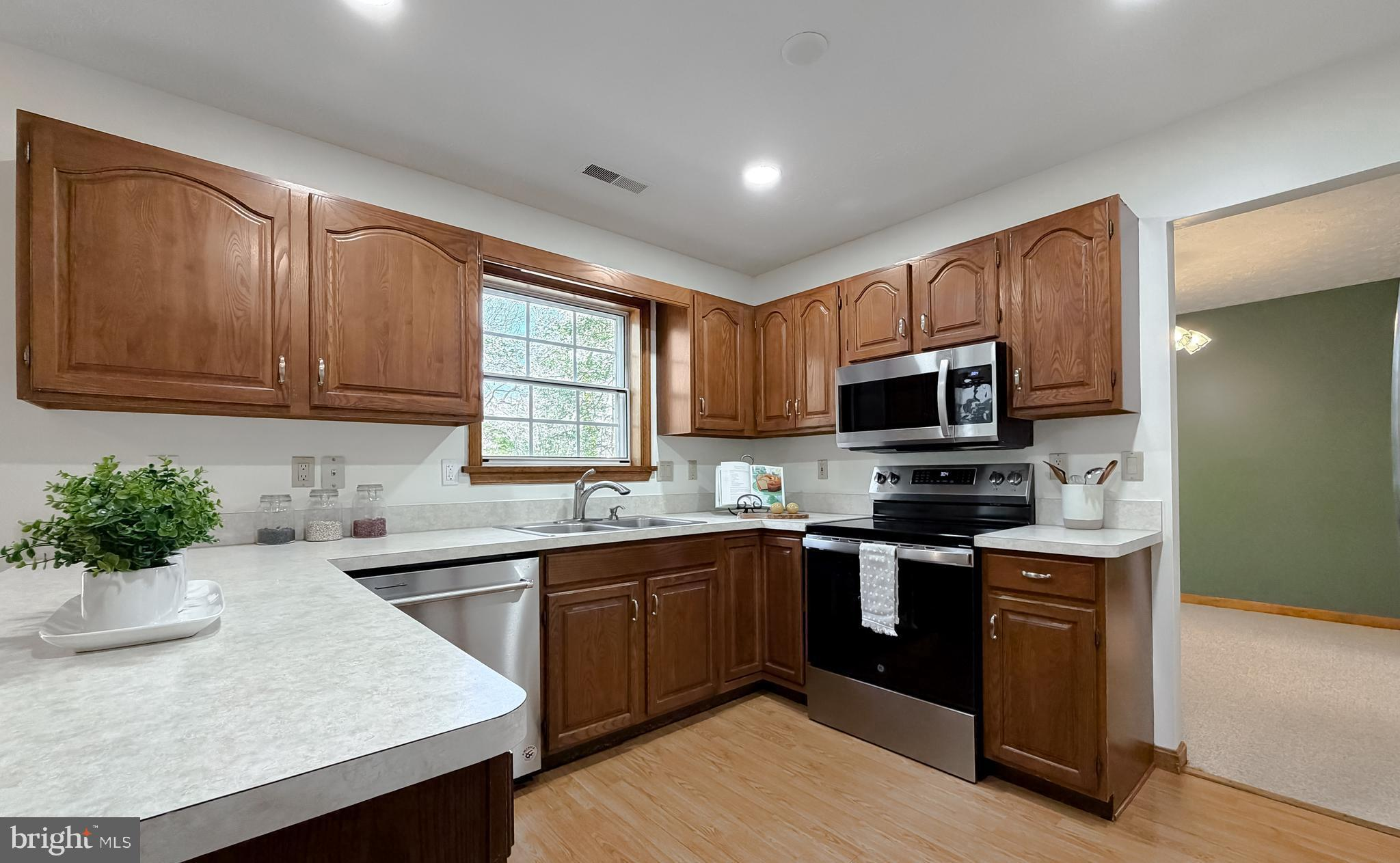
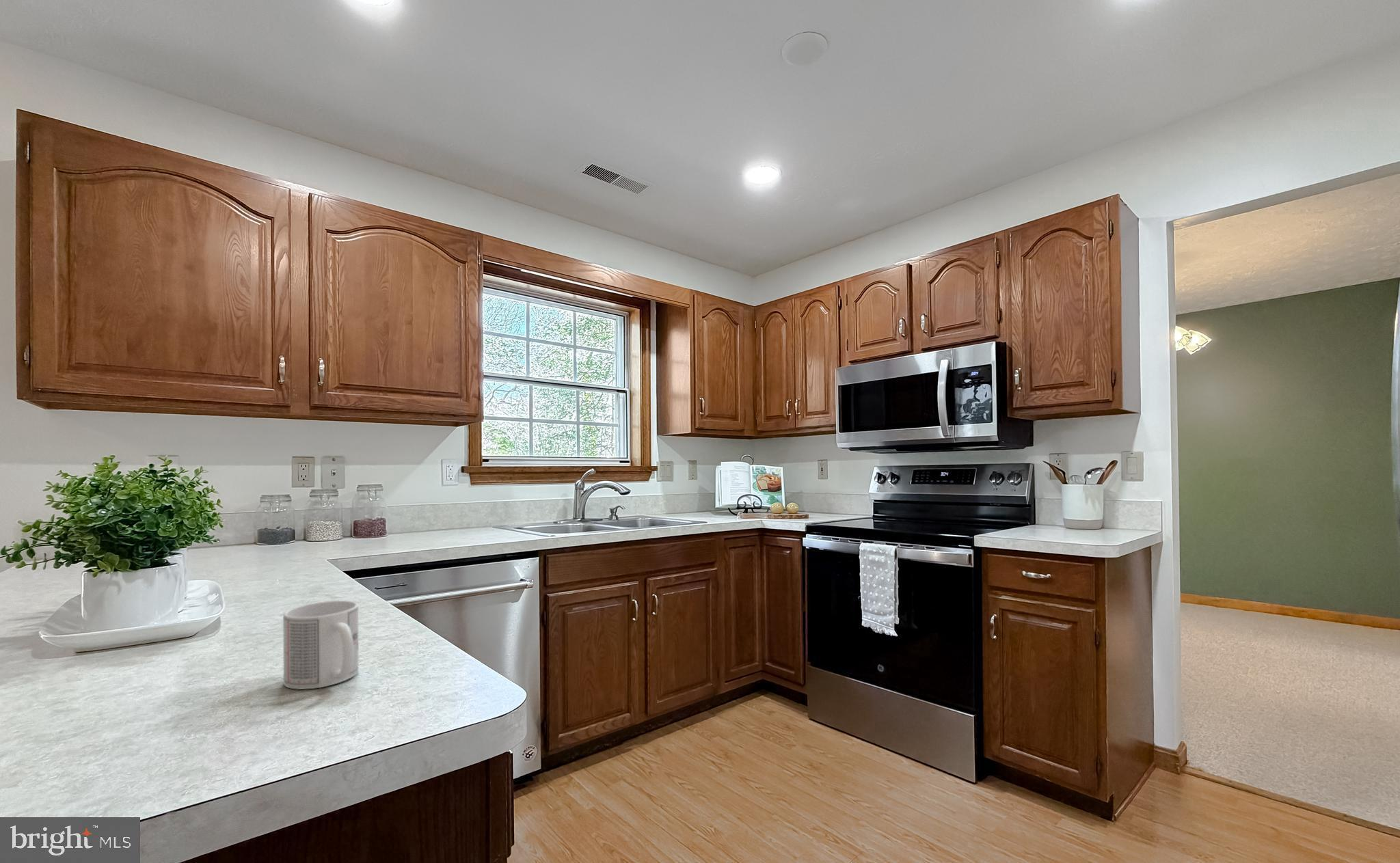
+ mug [282,600,359,690]
